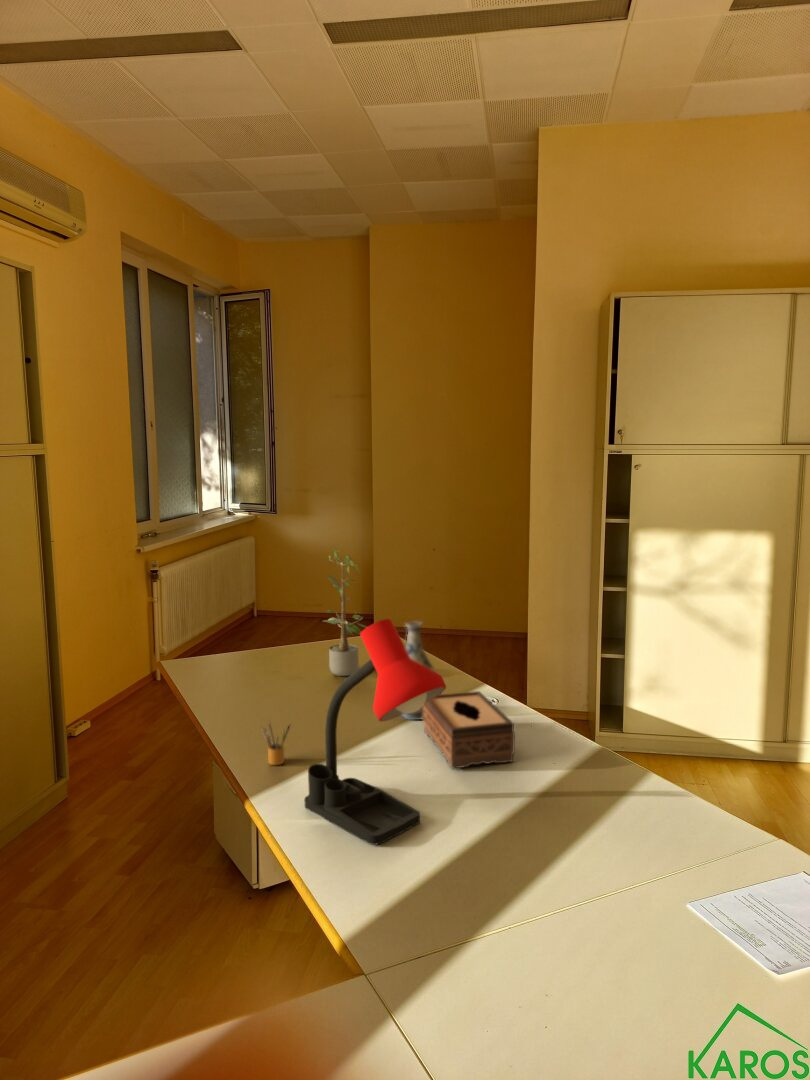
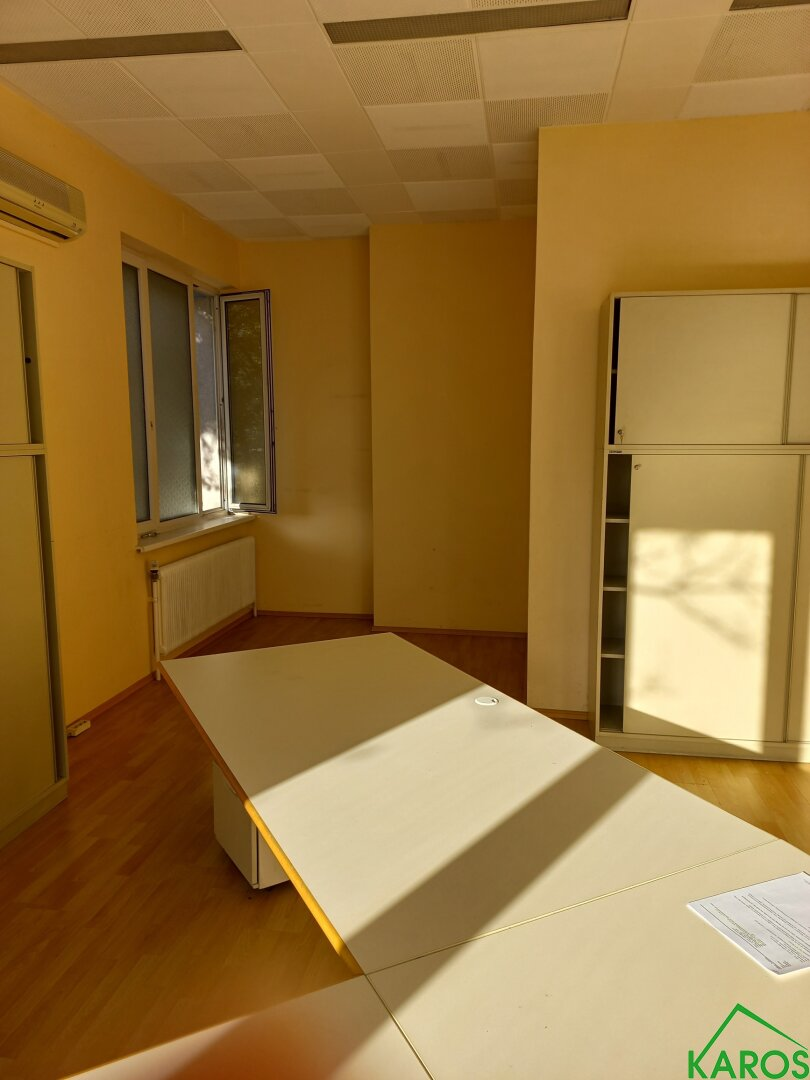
- pencil box [260,721,292,766]
- vase [401,620,443,721]
- potted plant [323,545,368,677]
- tissue box [422,690,516,770]
- desk lamp [303,618,447,846]
